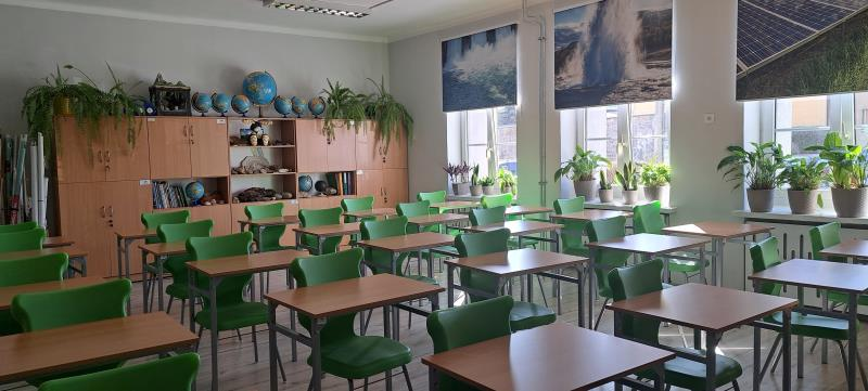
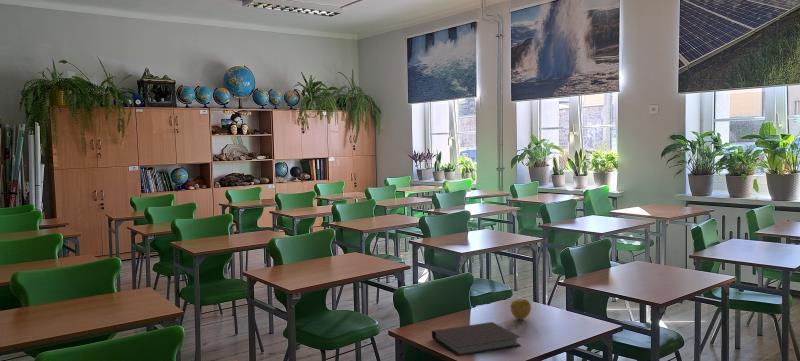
+ notebook [431,321,522,357]
+ apple [509,297,532,320]
